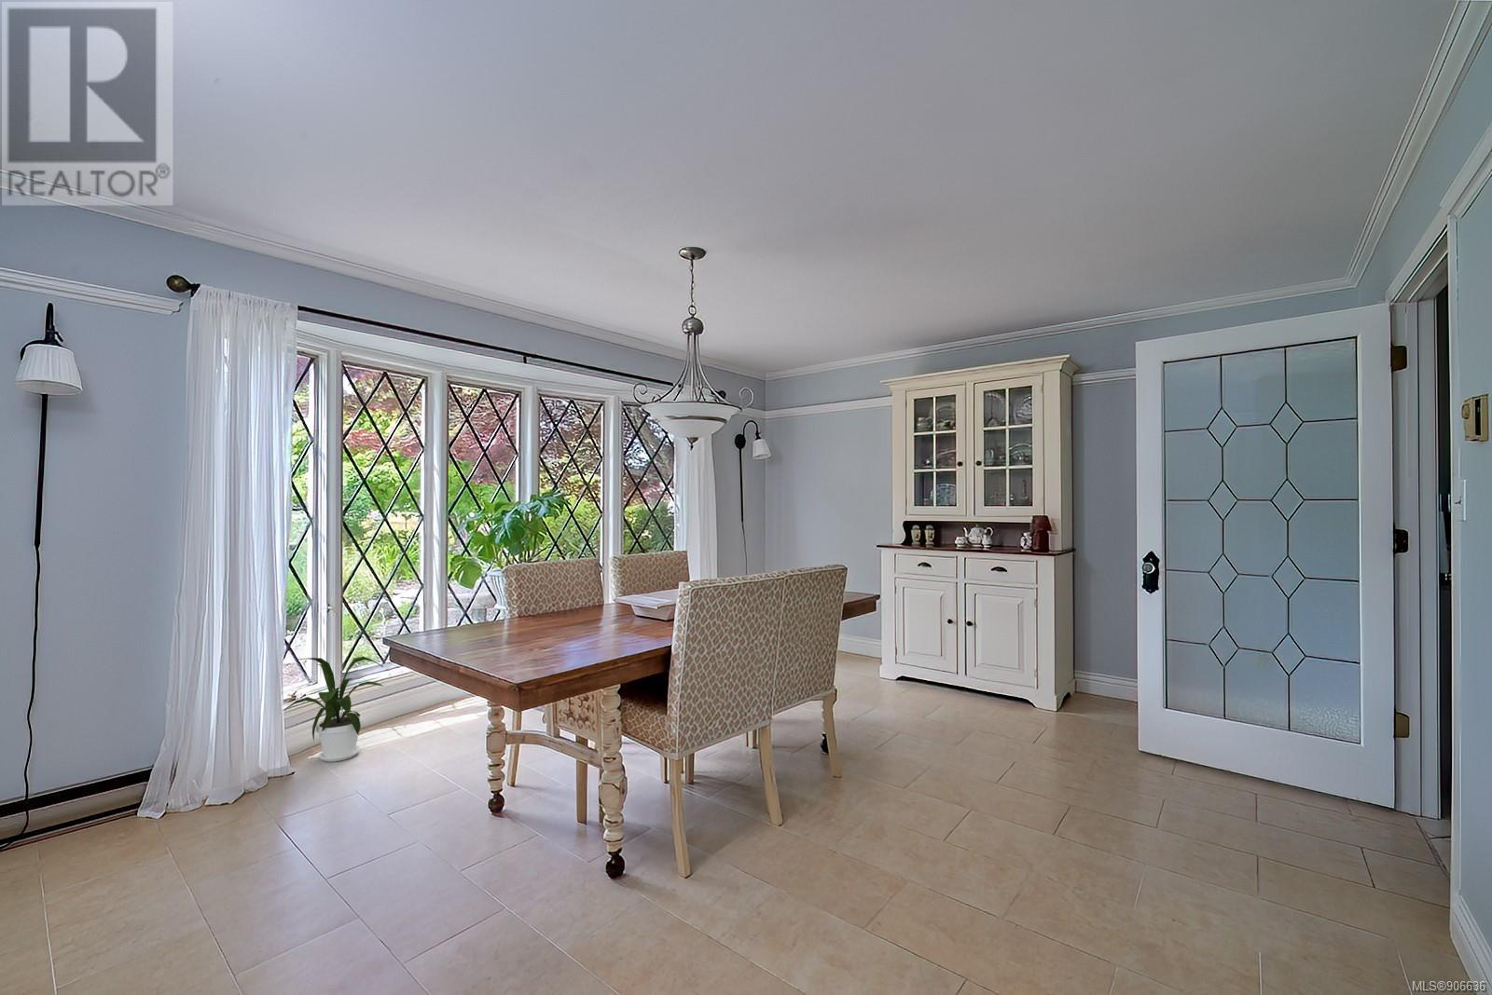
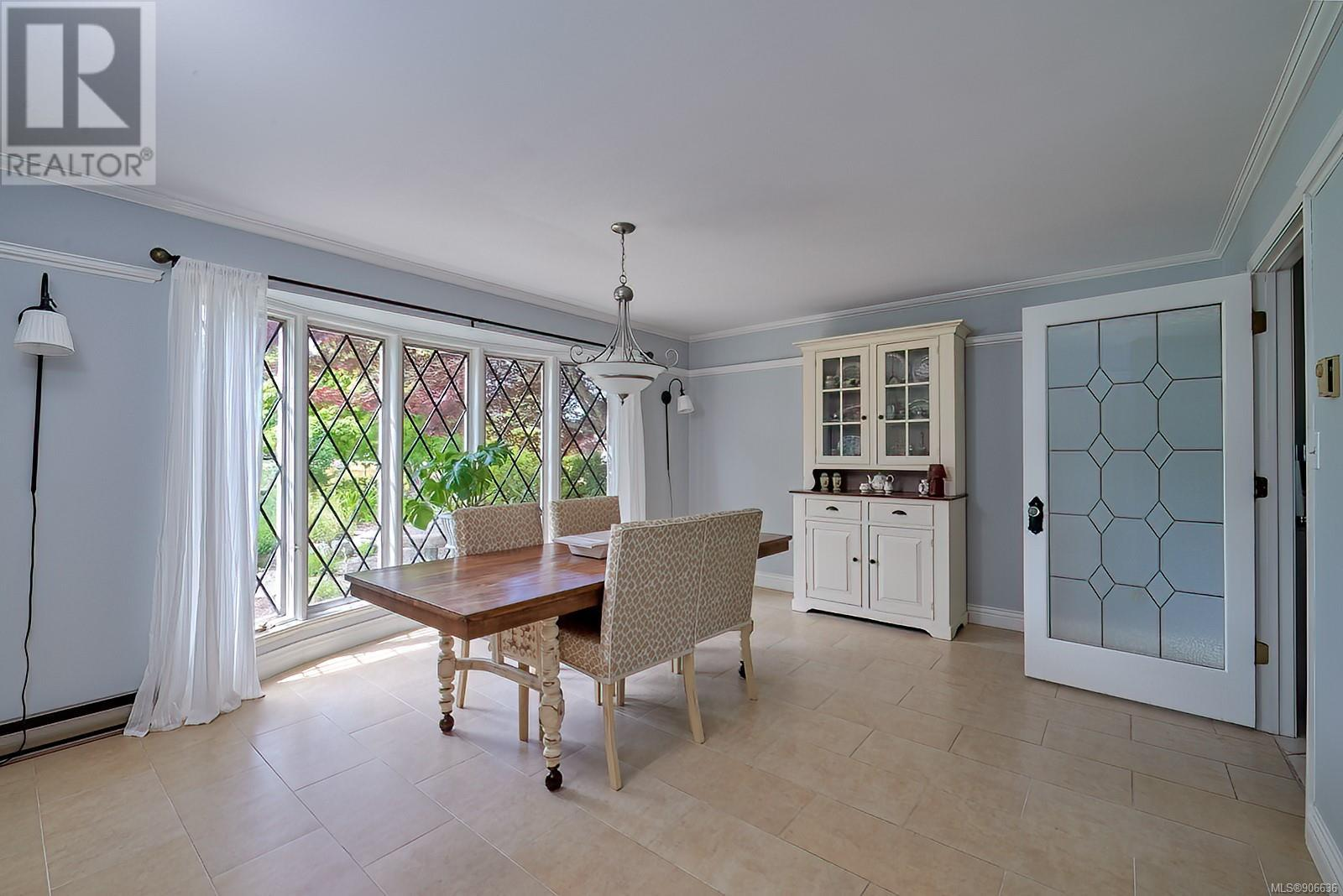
- house plant [283,655,384,763]
